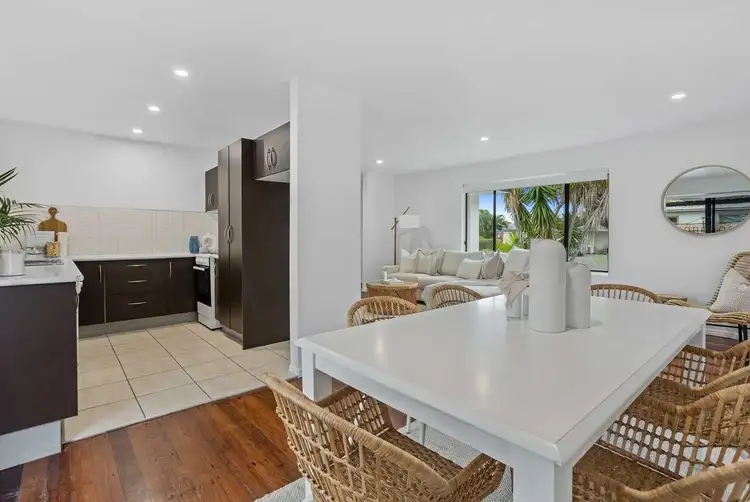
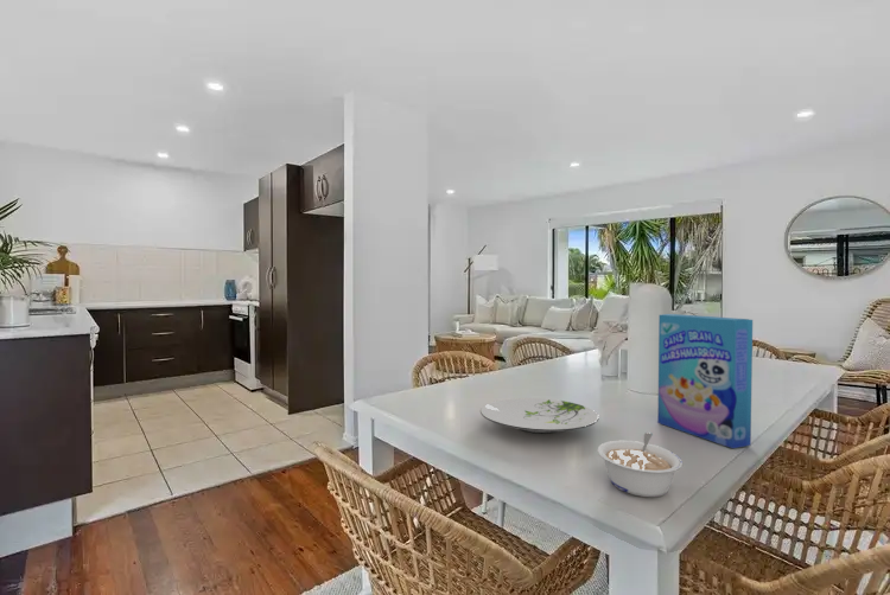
+ plate [479,397,600,435]
+ legume [597,431,684,498]
+ cereal box [656,313,754,449]
